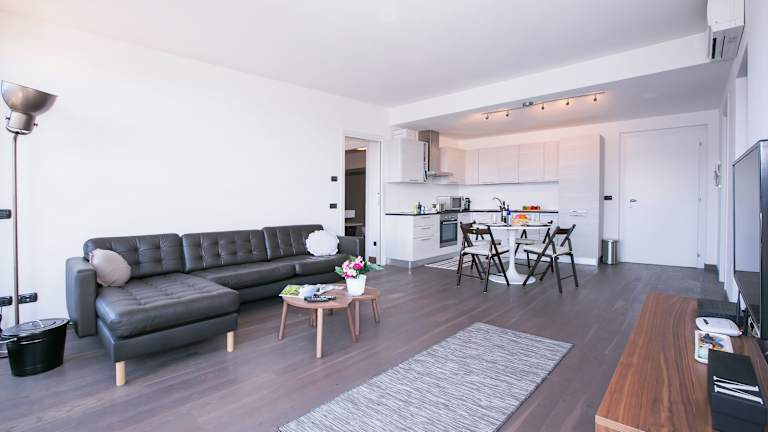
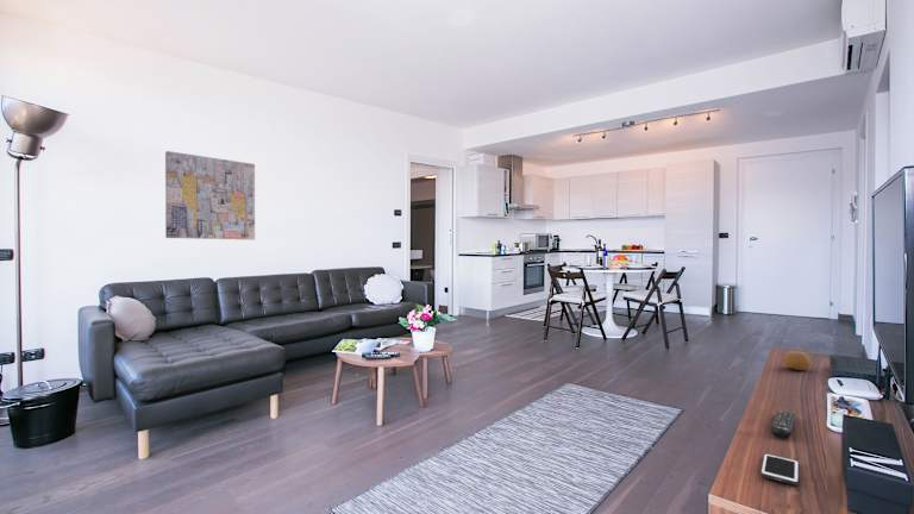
+ cell phone [759,452,800,487]
+ remote control [770,409,796,439]
+ wall art [164,150,256,242]
+ fruit [783,350,812,371]
